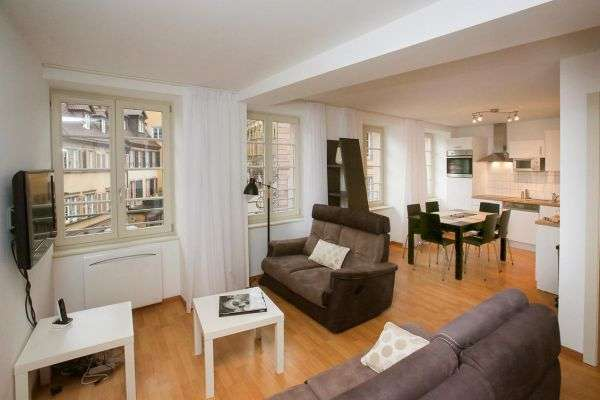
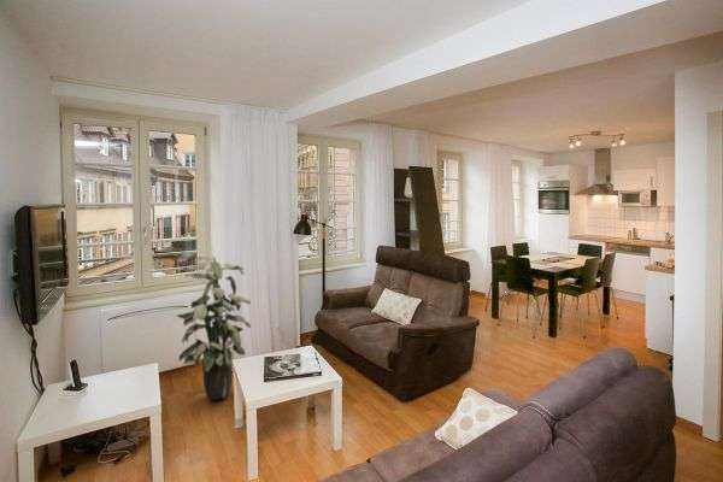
+ indoor plant [176,254,252,401]
